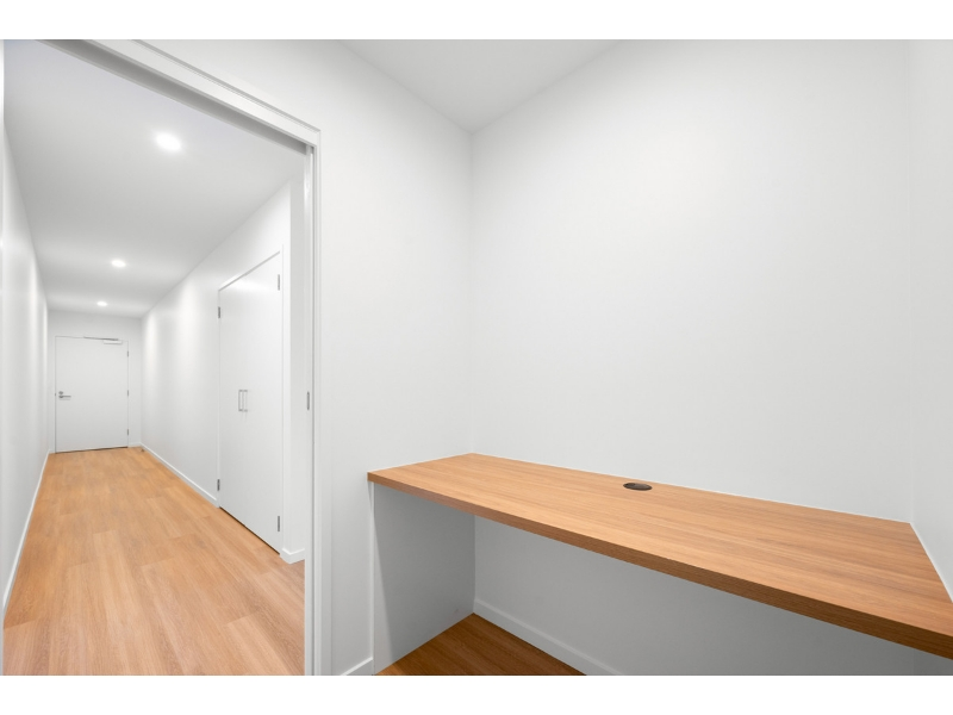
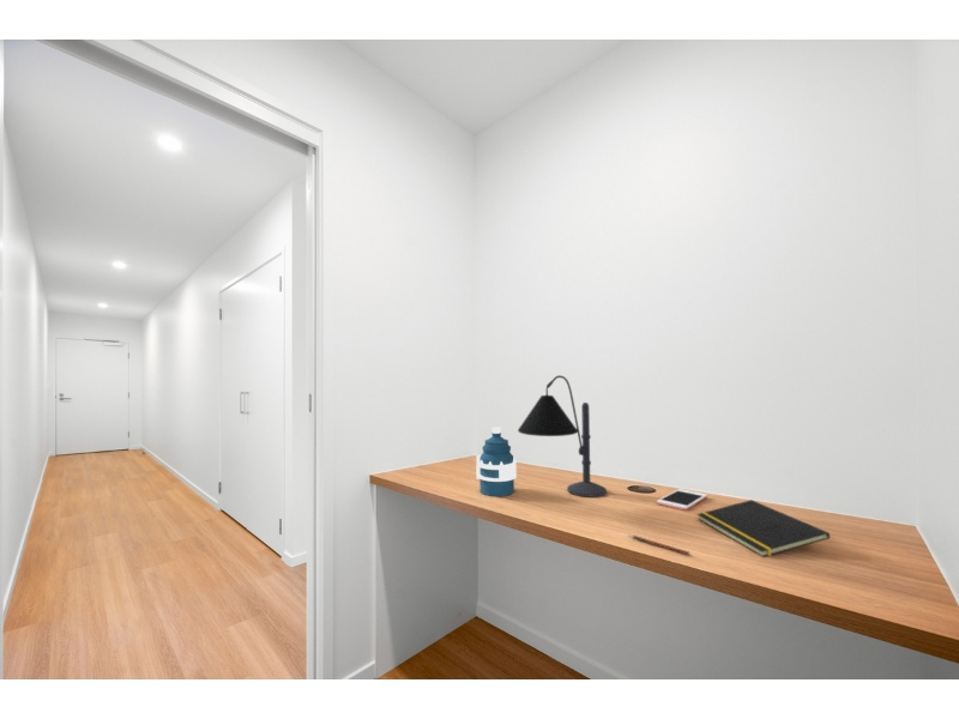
+ notepad [696,499,831,558]
+ pen [626,533,693,557]
+ cell phone [656,488,708,512]
+ water bottle [475,425,518,497]
+ desk lamp [517,374,608,497]
